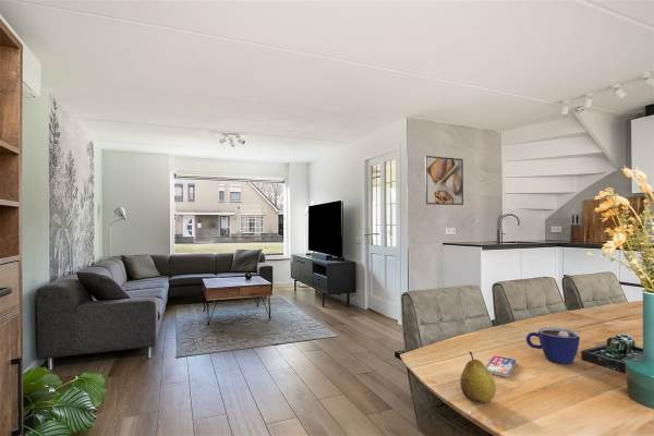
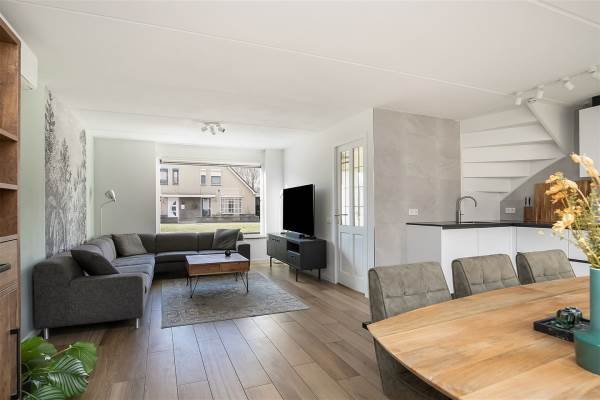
- cup [525,326,581,365]
- smartphone [485,355,517,378]
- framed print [424,155,464,206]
- fruit [459,351,497,404]
